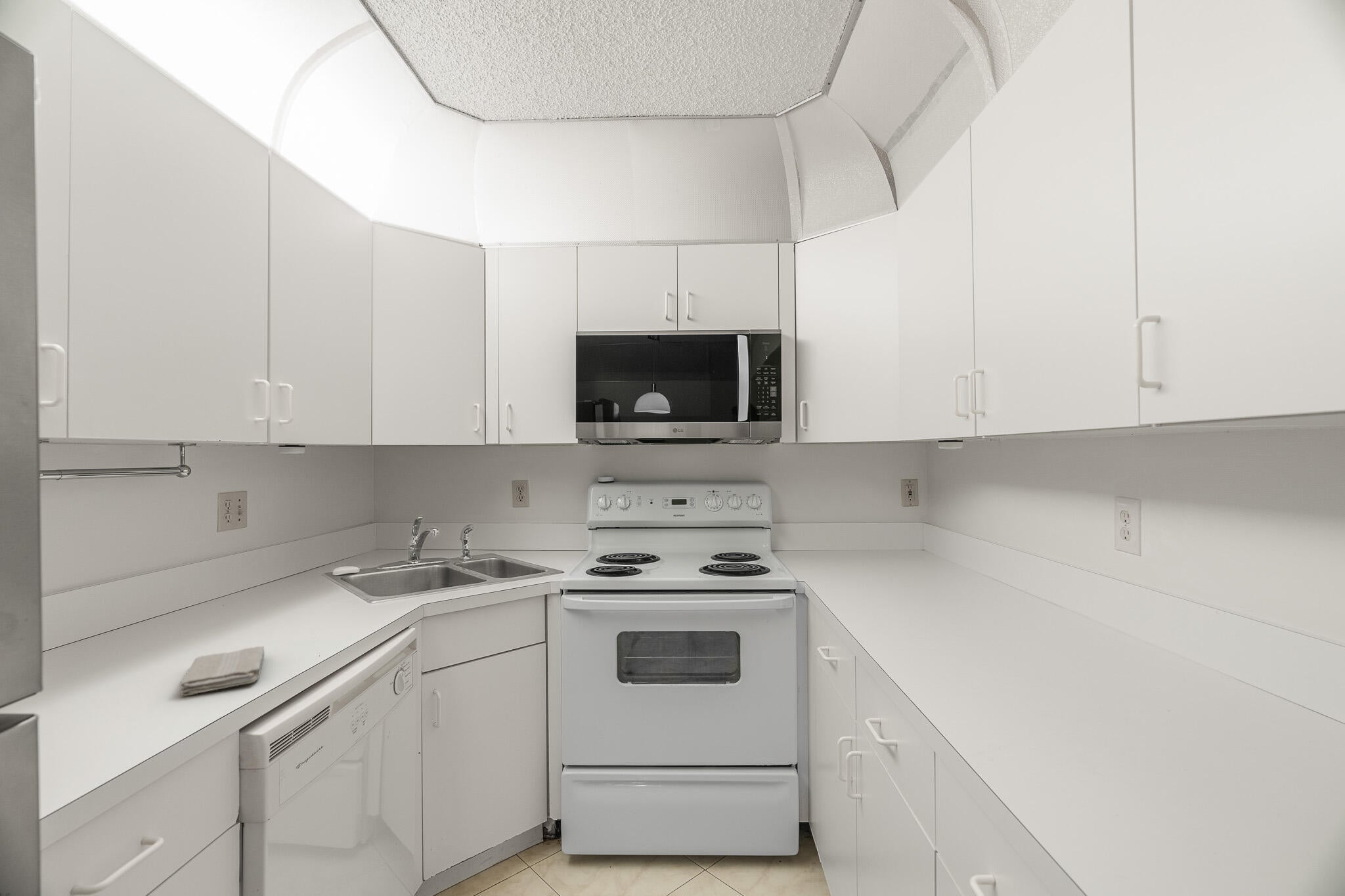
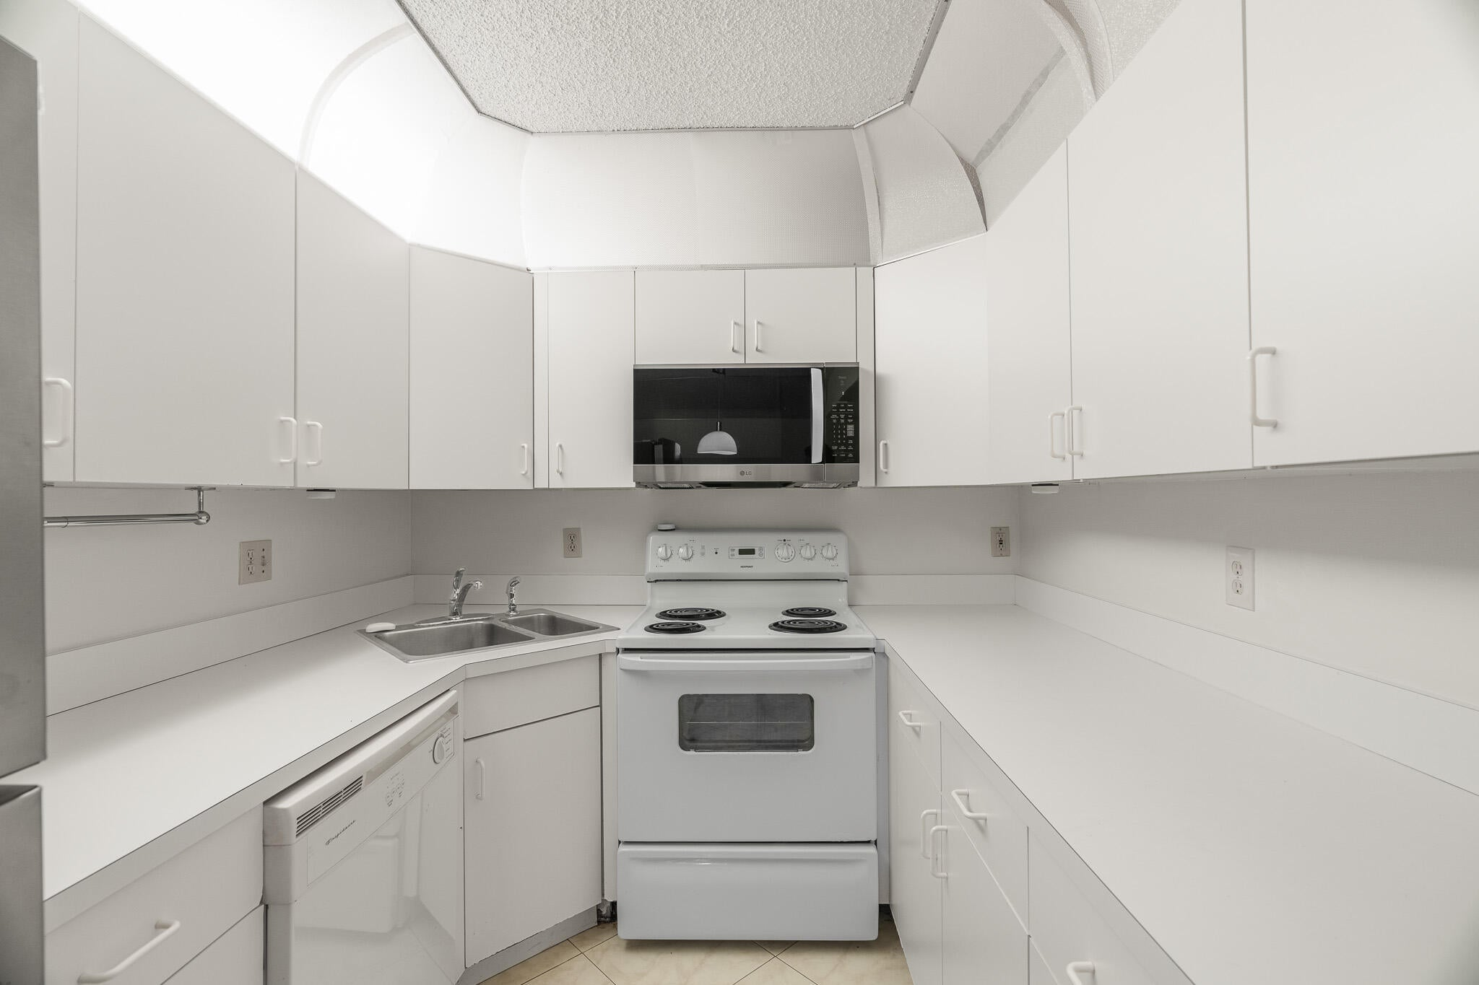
- washcloth [179,645,265,696]
